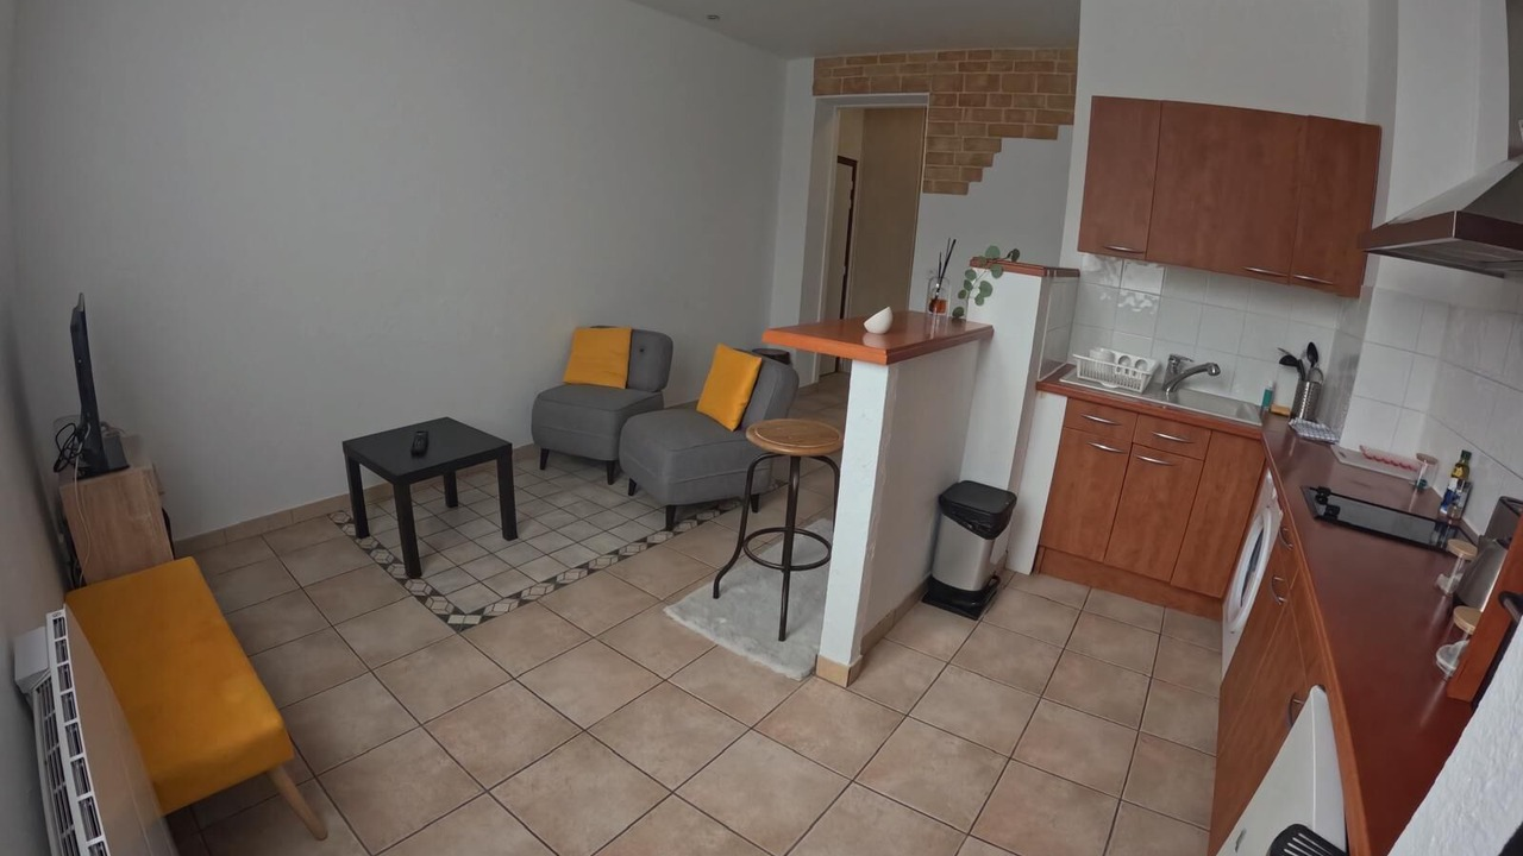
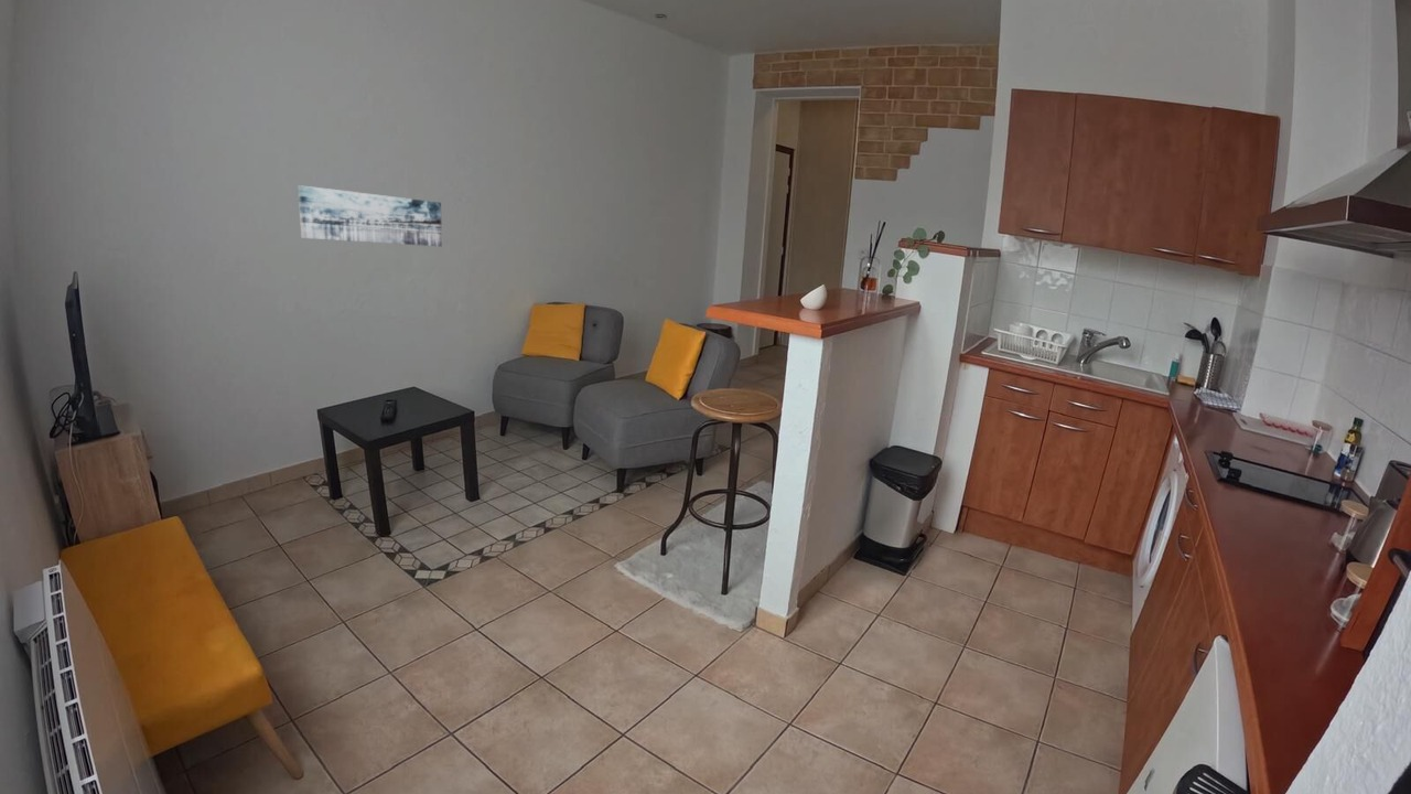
+ wall art [297,184,443,247]
